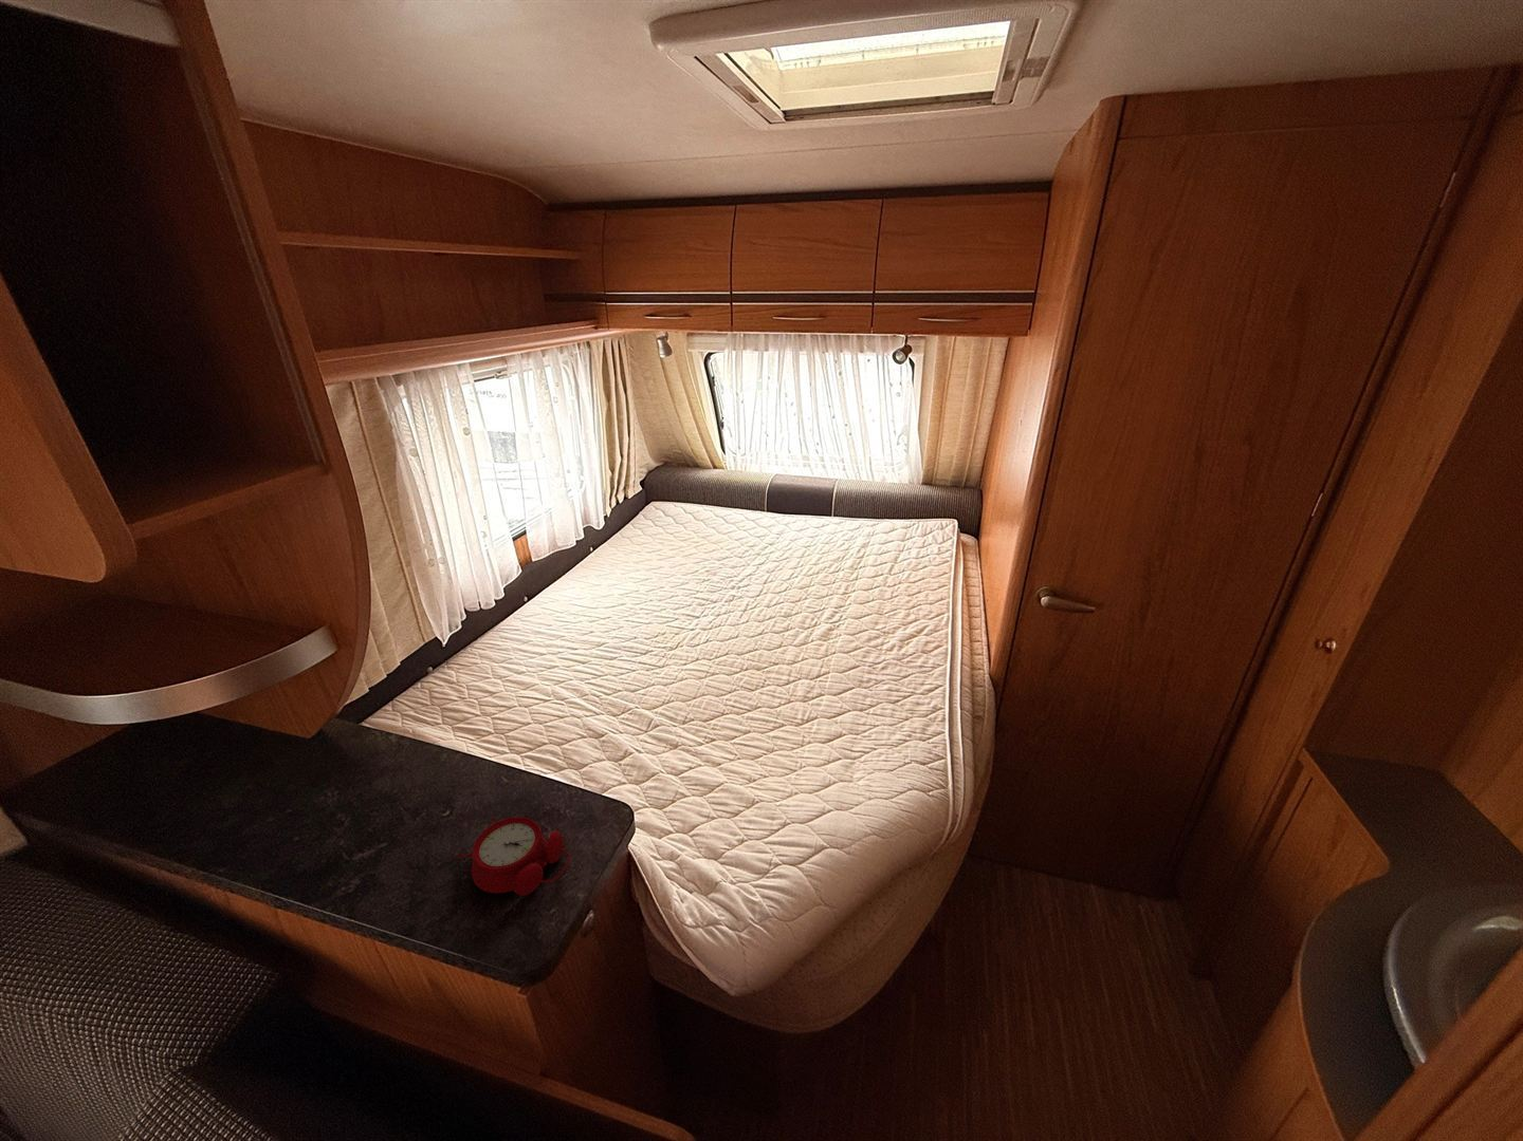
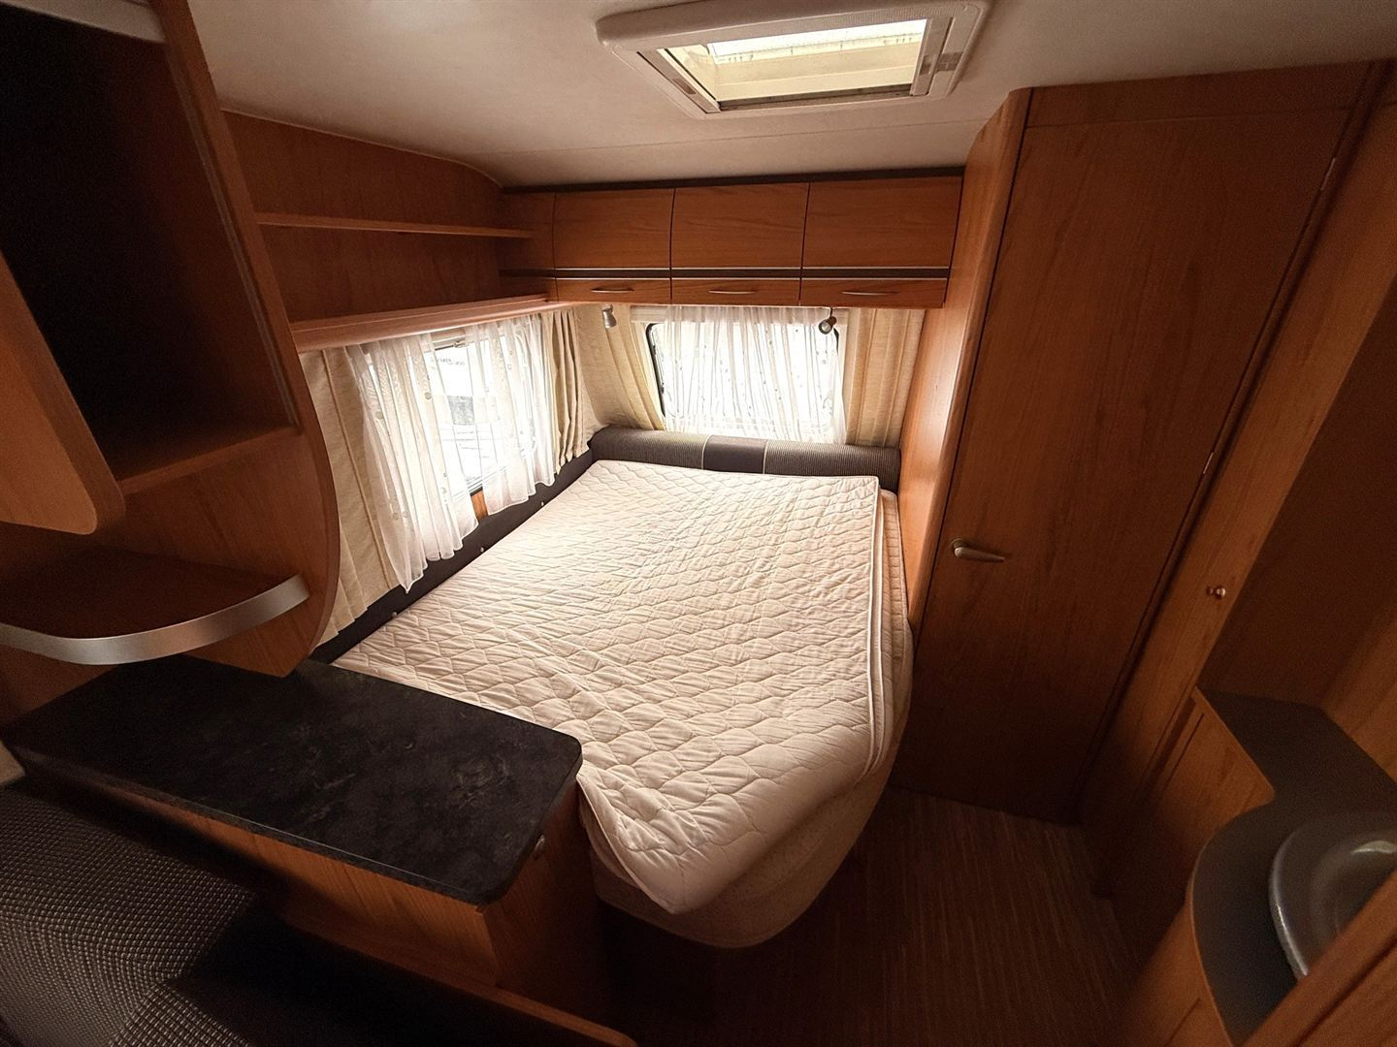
- alarm clock [455,816,571,896]
